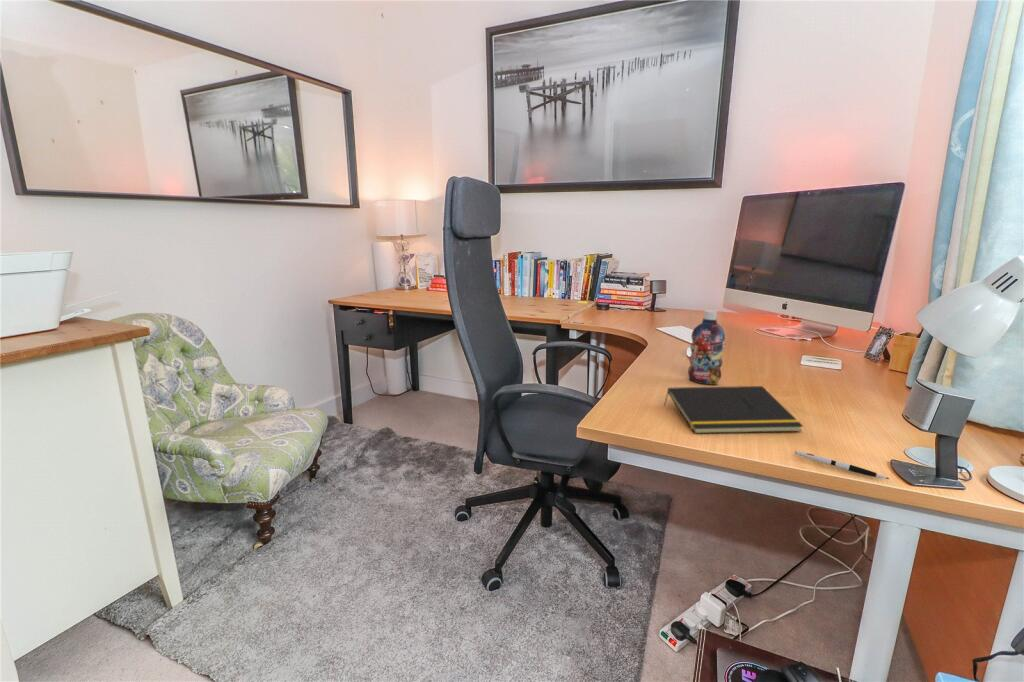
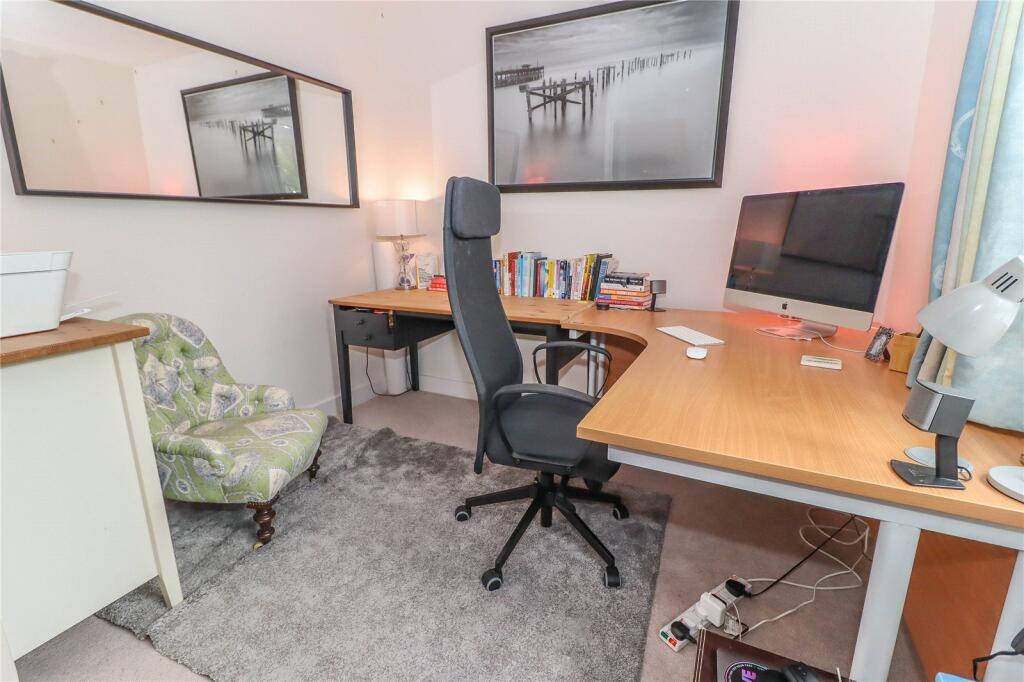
- bottle [687,309,726,386]
- pen [794,450,890,480]
- notepad [663,385,804,435]
